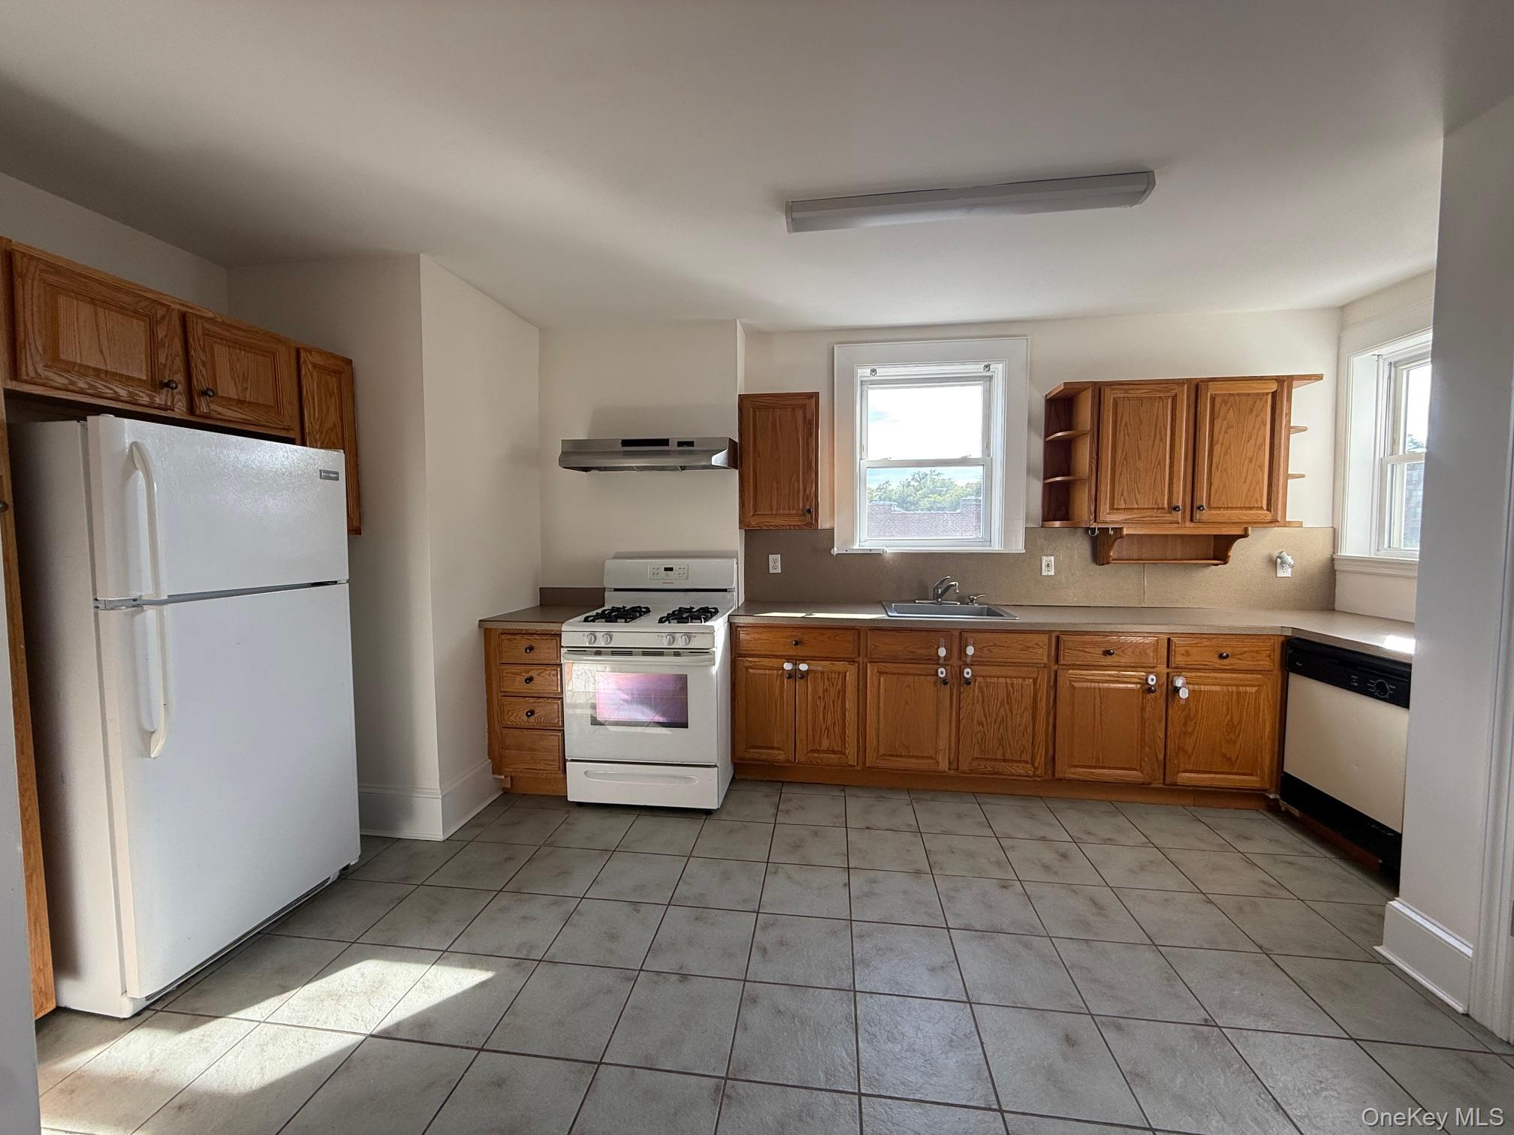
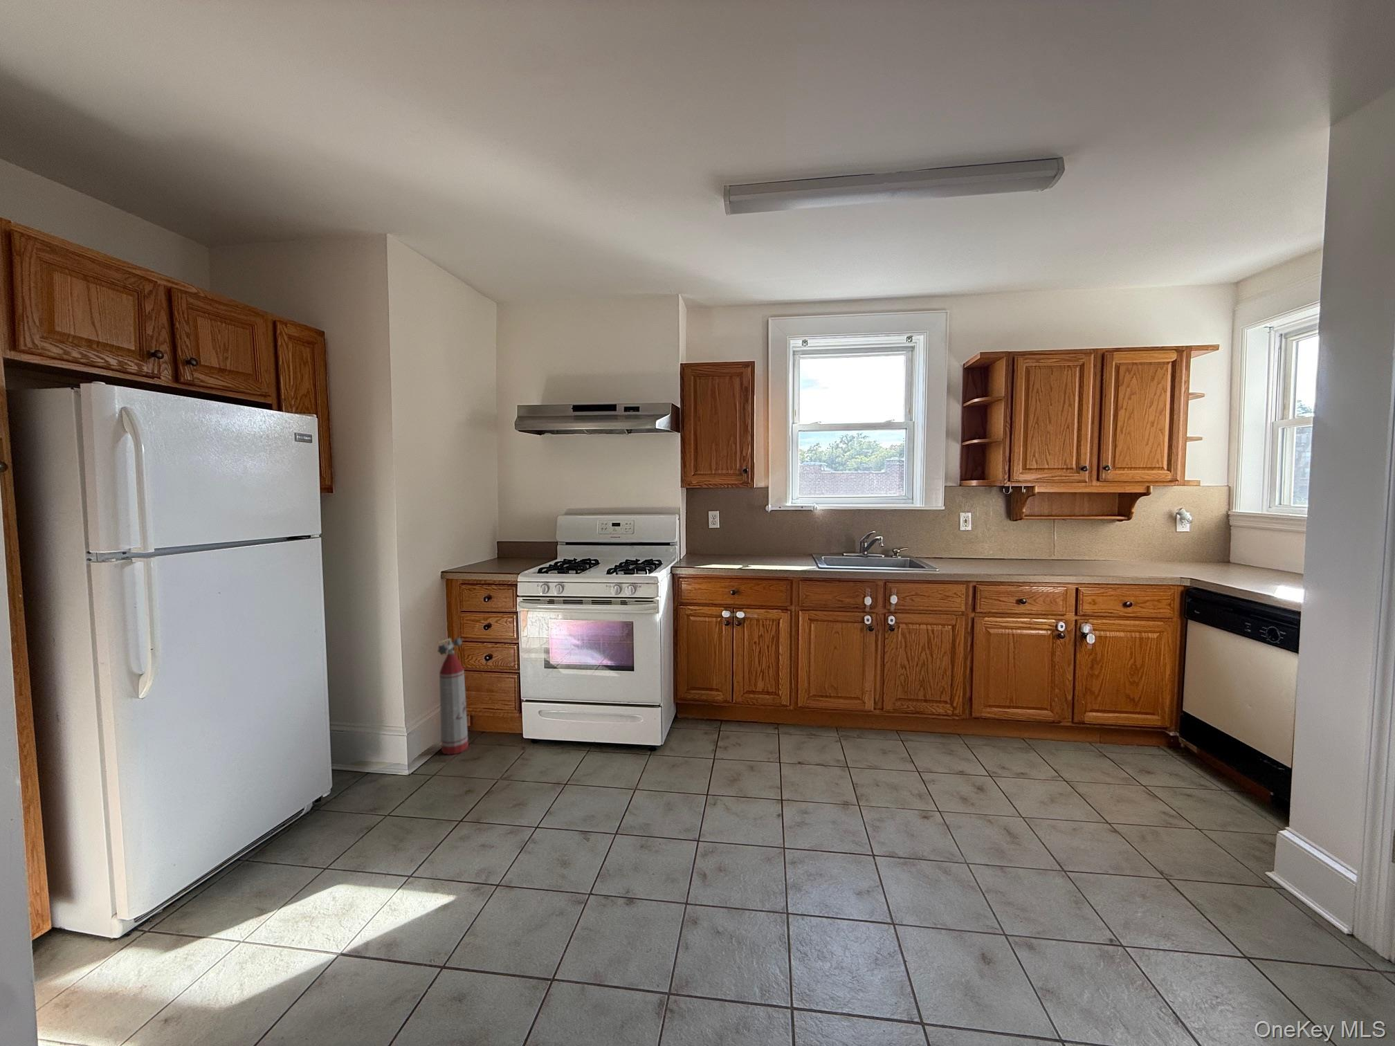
+ fire extinguisher [437,637,469,756]
